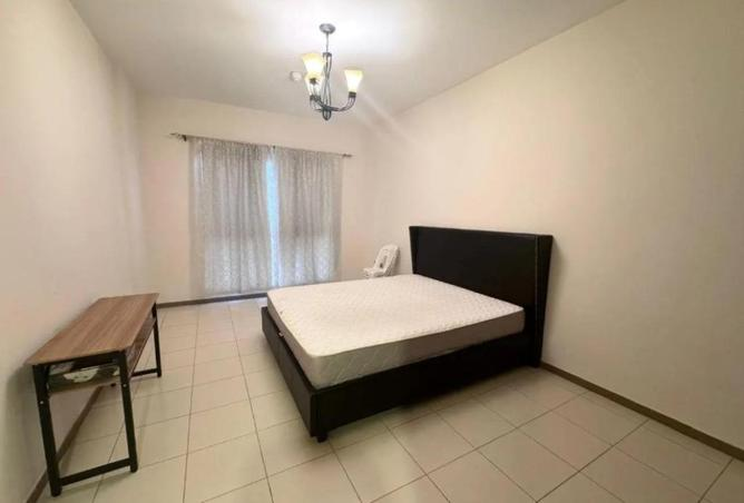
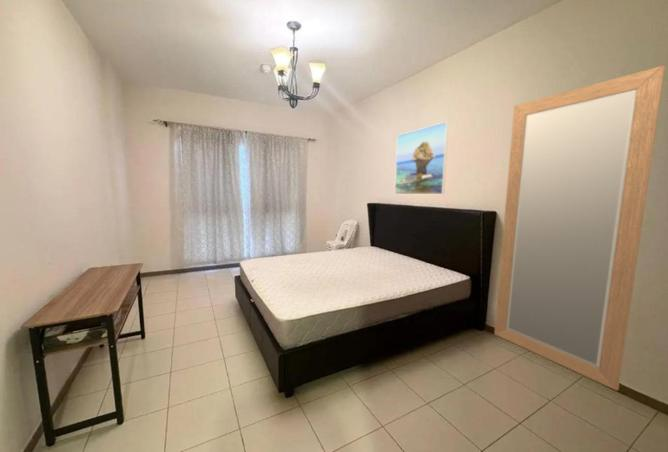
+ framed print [394,121,450,195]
+ home mirror [493,64,666,392]
